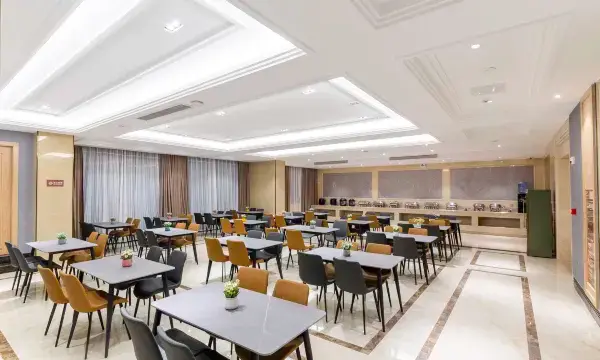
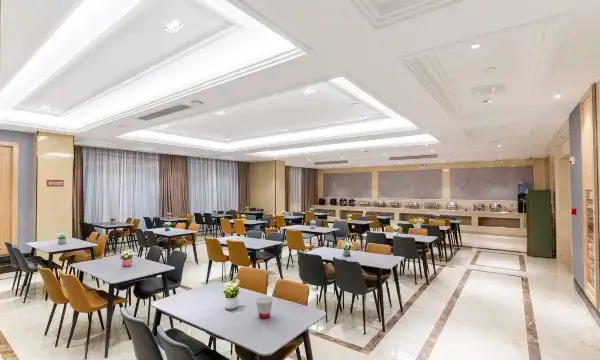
+ cup [255,296,274,319]
